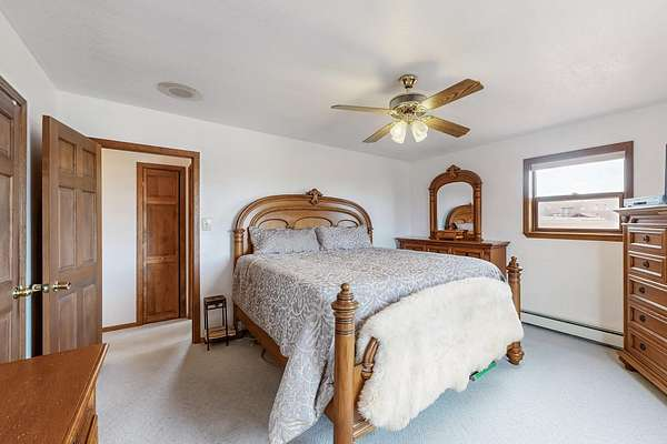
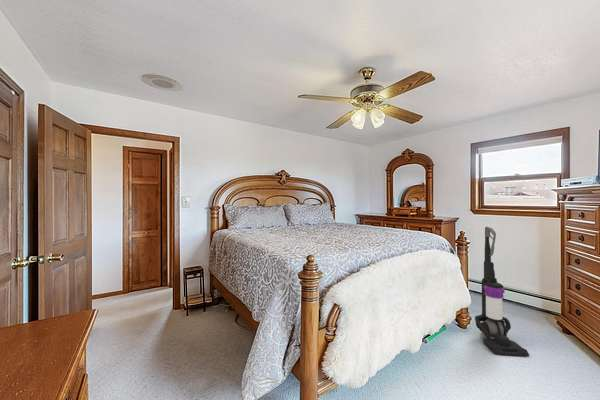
+ vacuum cleaner [474,226,530,357]
